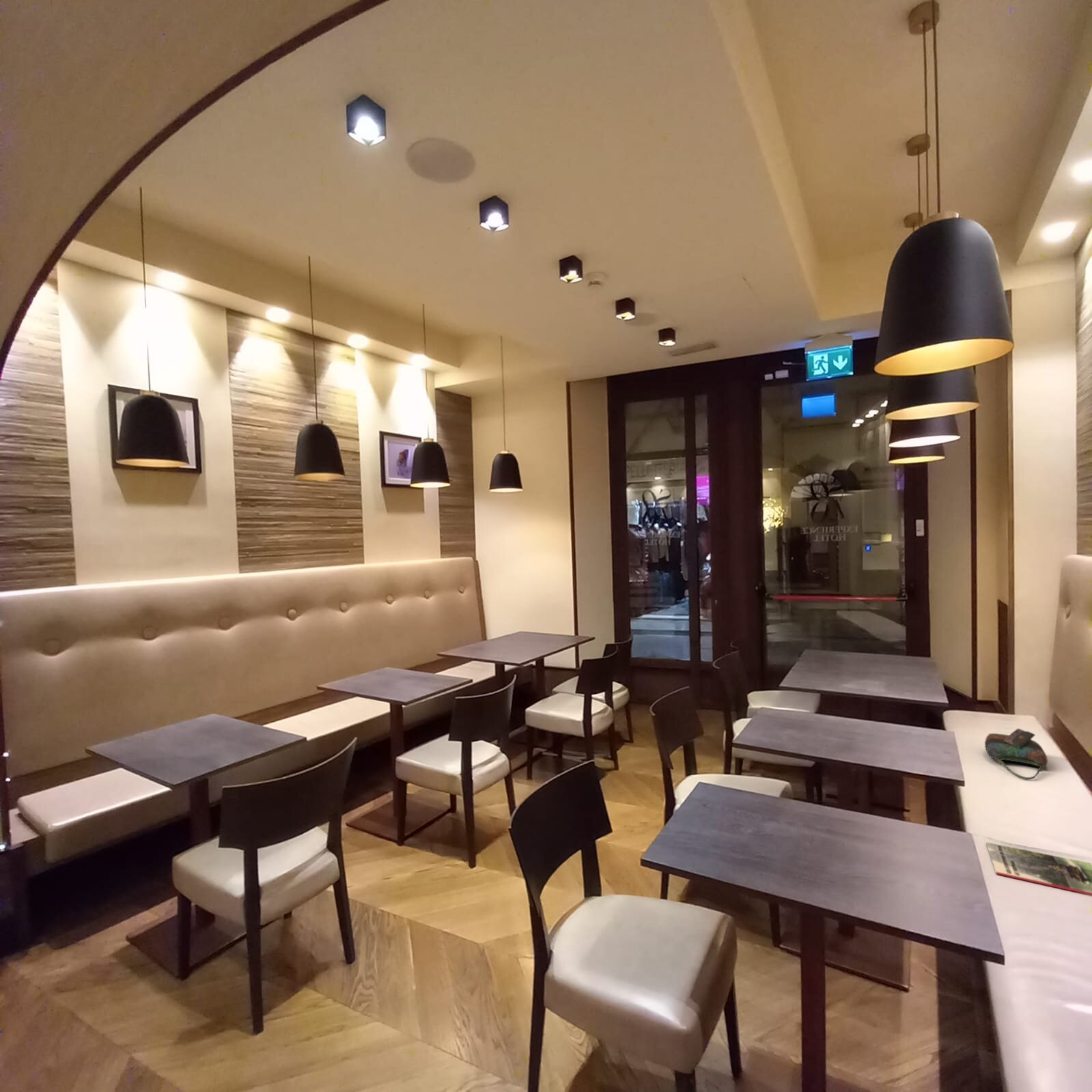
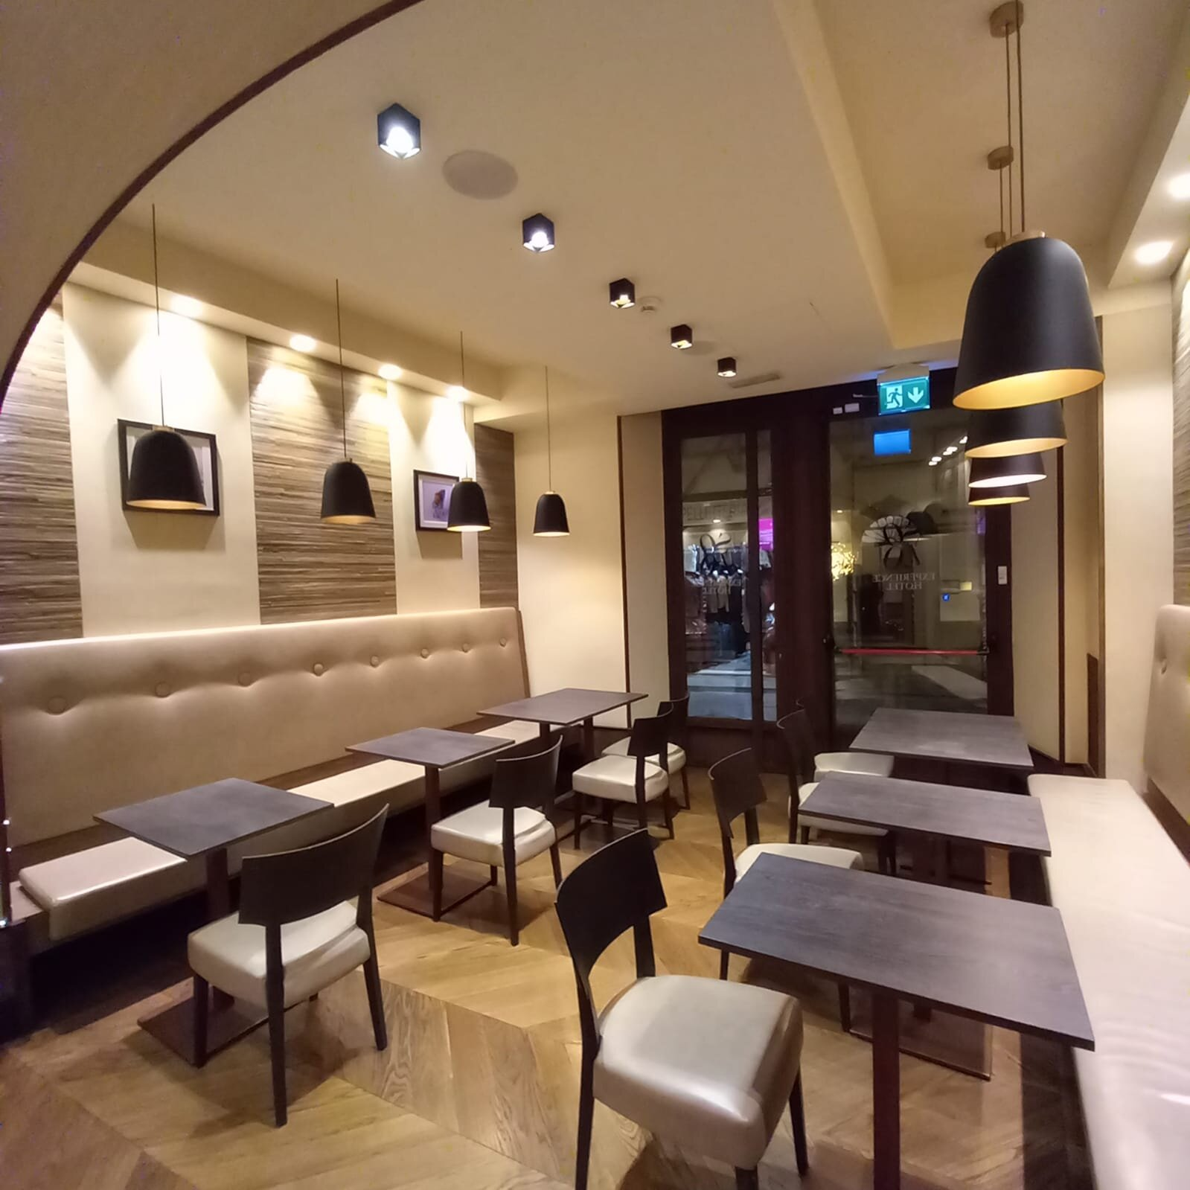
- magazine [985,841,1092,896]
- handbag [984,728,1048,781]
